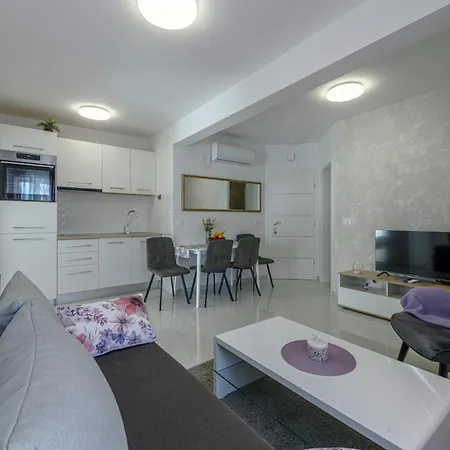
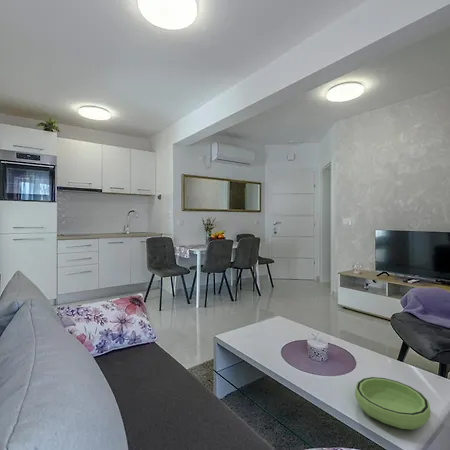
+ bowl [354,376,431,430]
